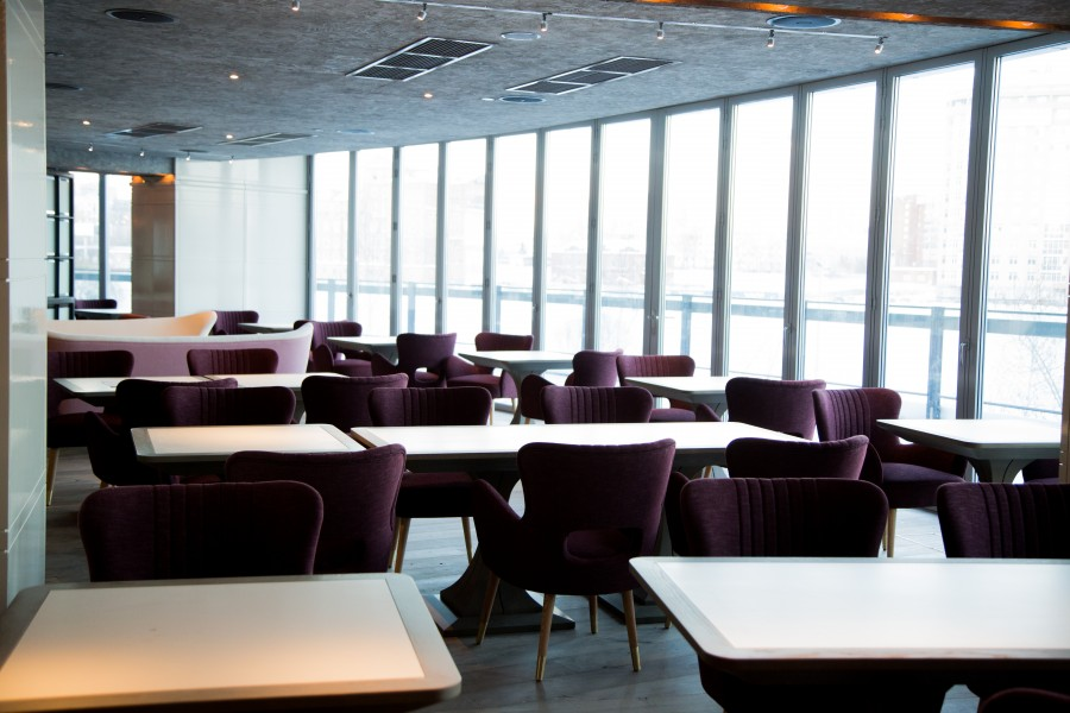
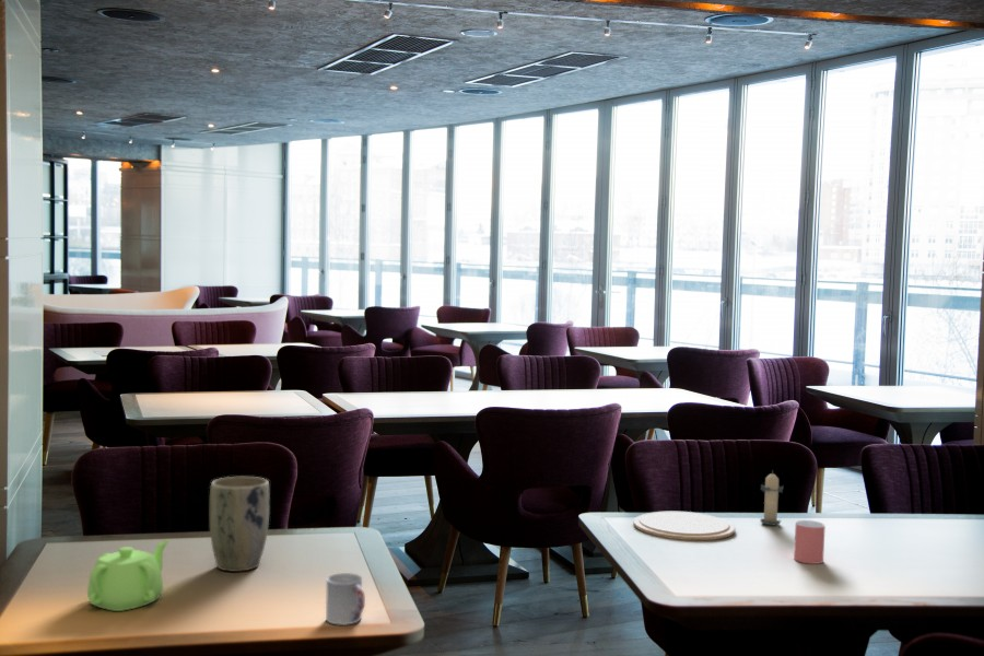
+ candle [759,469,785,526]
+ plant pot [209,476,270,573]
+ cup [793,519,827,565]
+ teapot [86,539,171,612]
+ plate [633,511,736,541]
+ cup [325,572,366,626]
